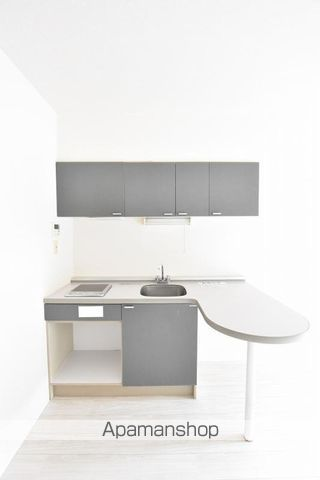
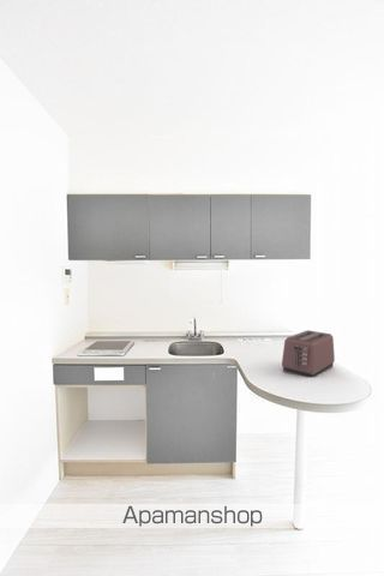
+ toaster [281,329,336,378]
